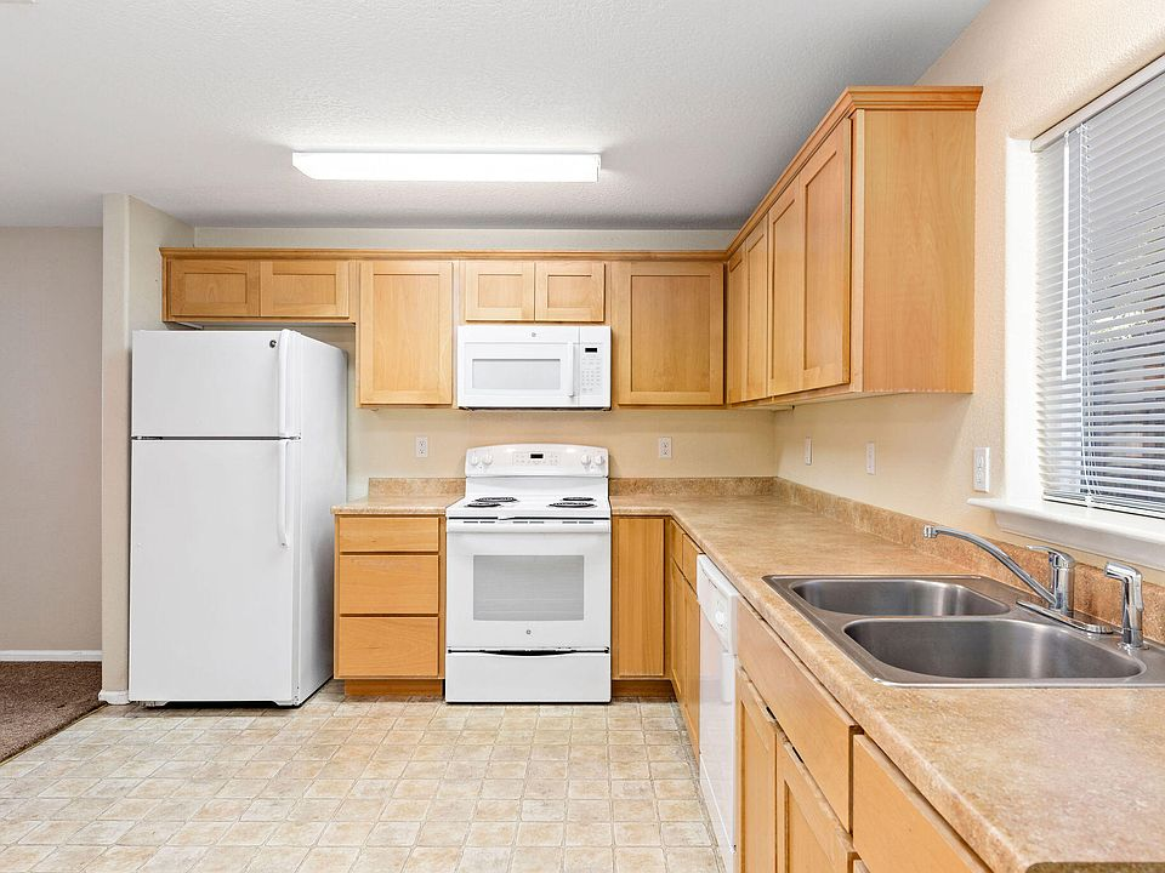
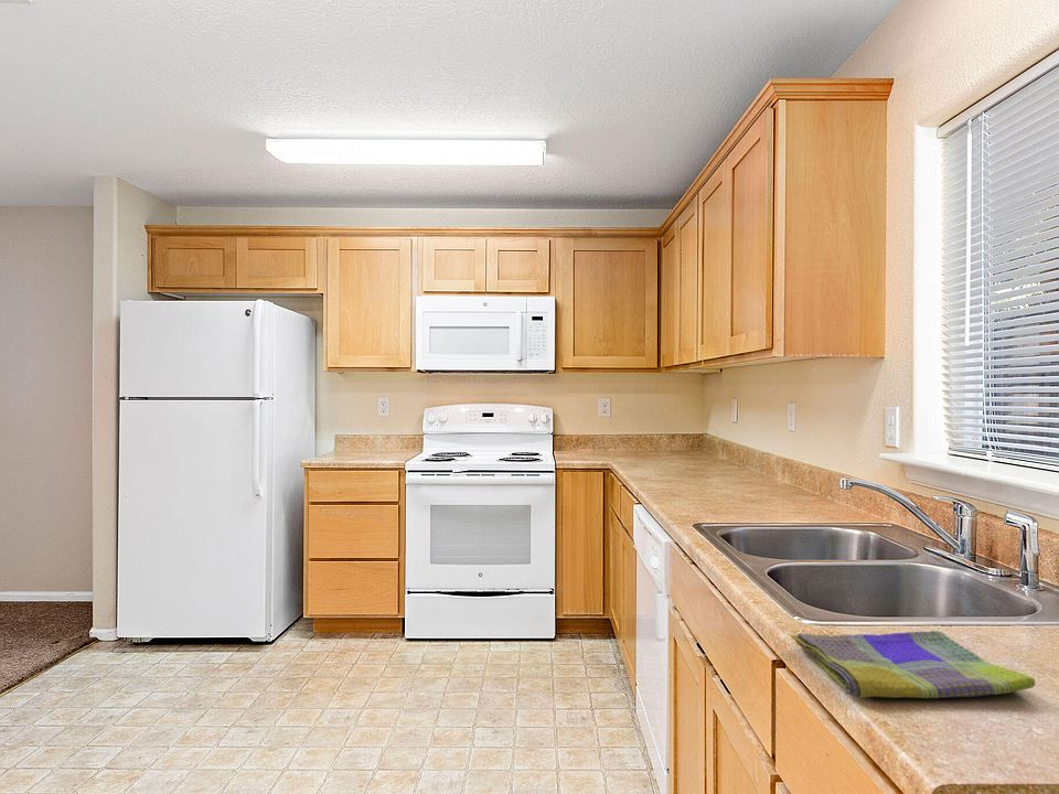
+ dish towel [790,630,1036,699]
